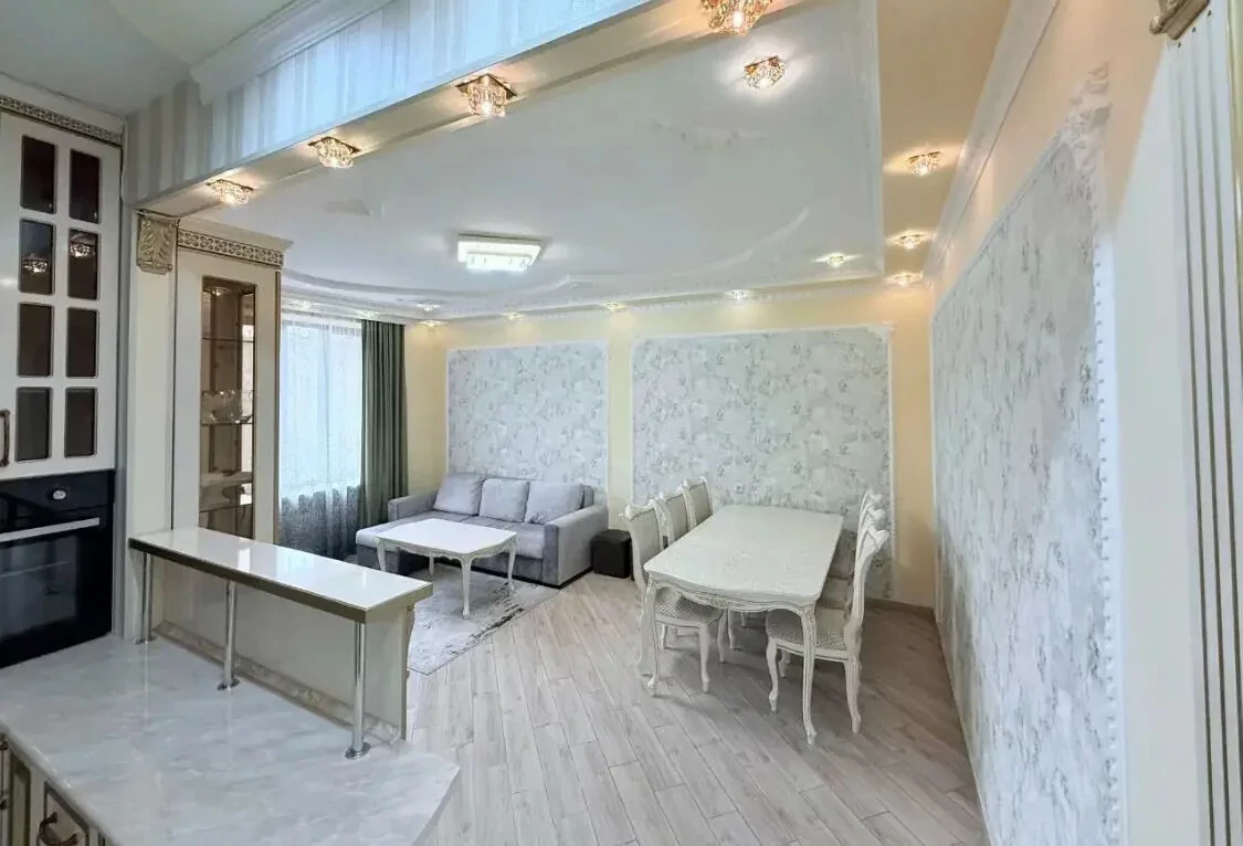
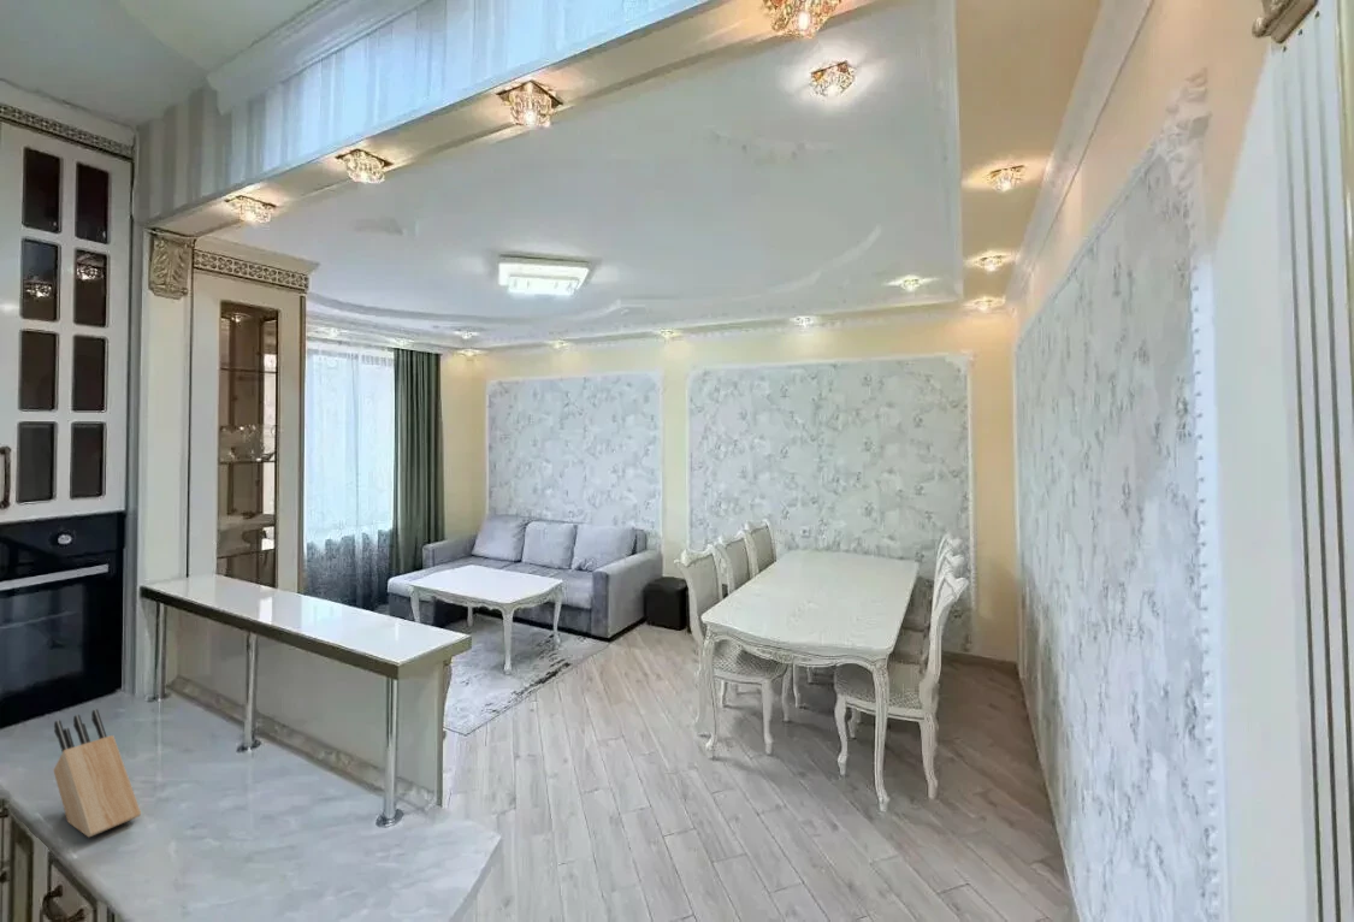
+ knife block [52,708,142,838]
